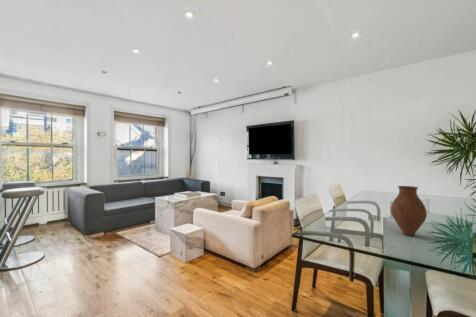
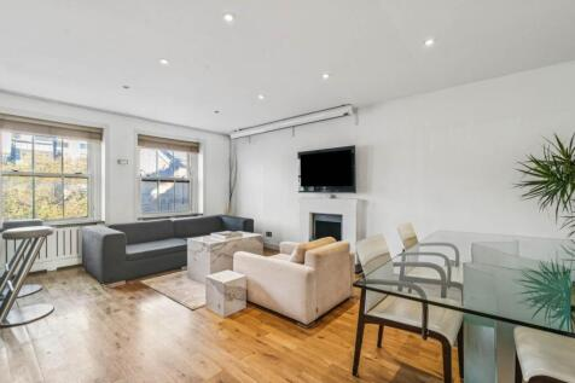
- vase [390,185,428,237]
